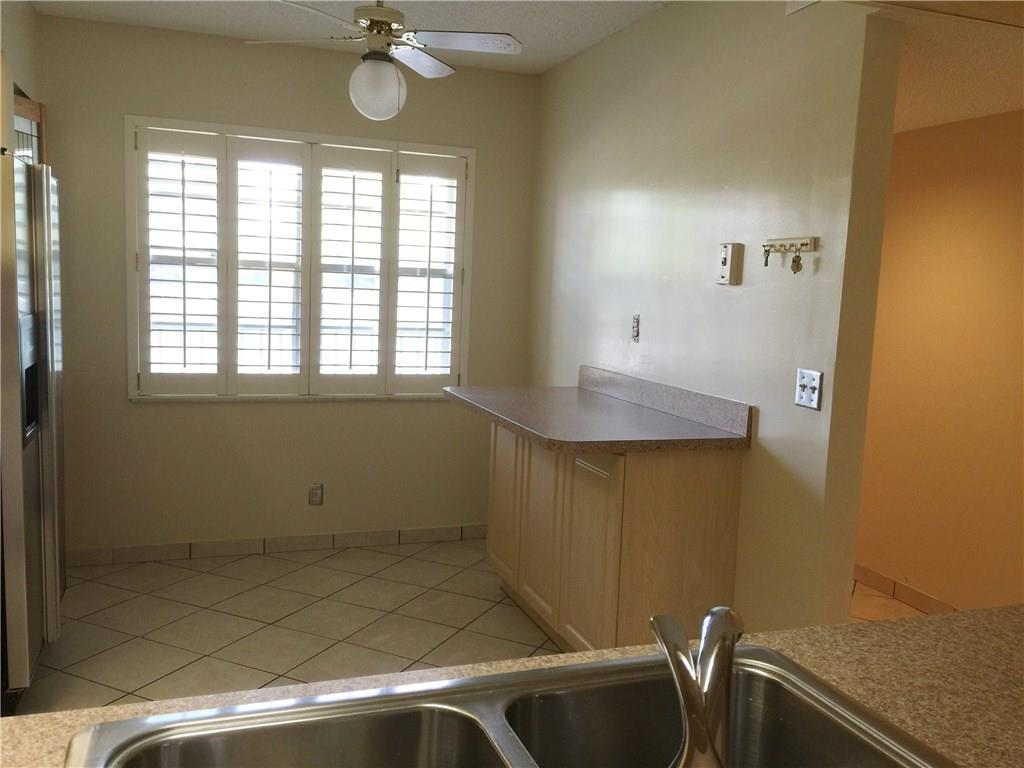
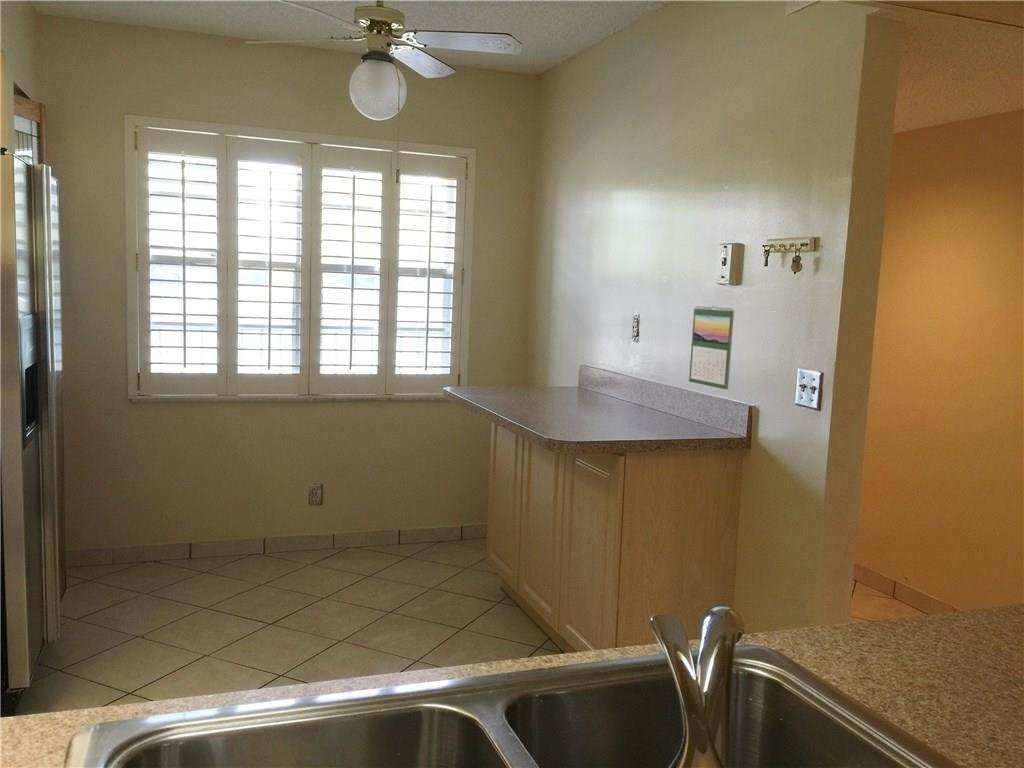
+ calendar [688,305,735,391]
